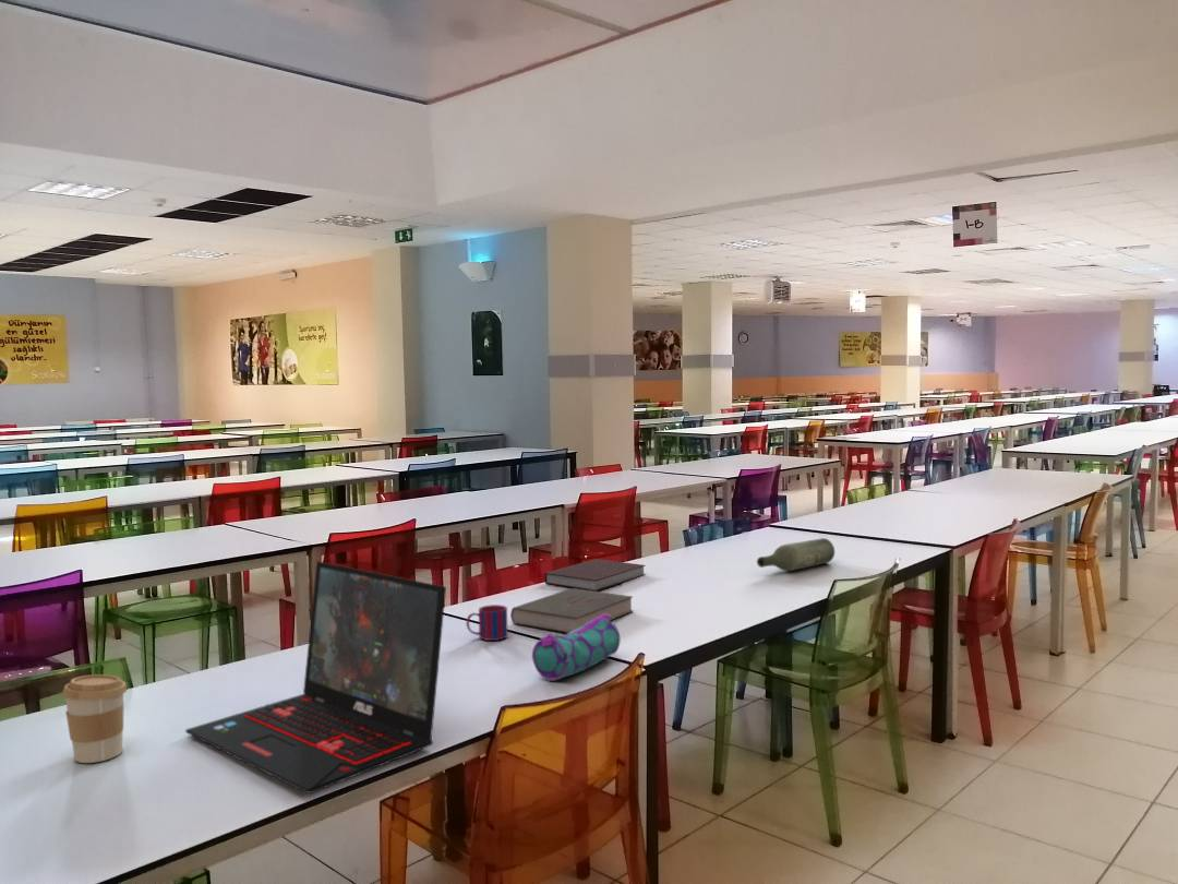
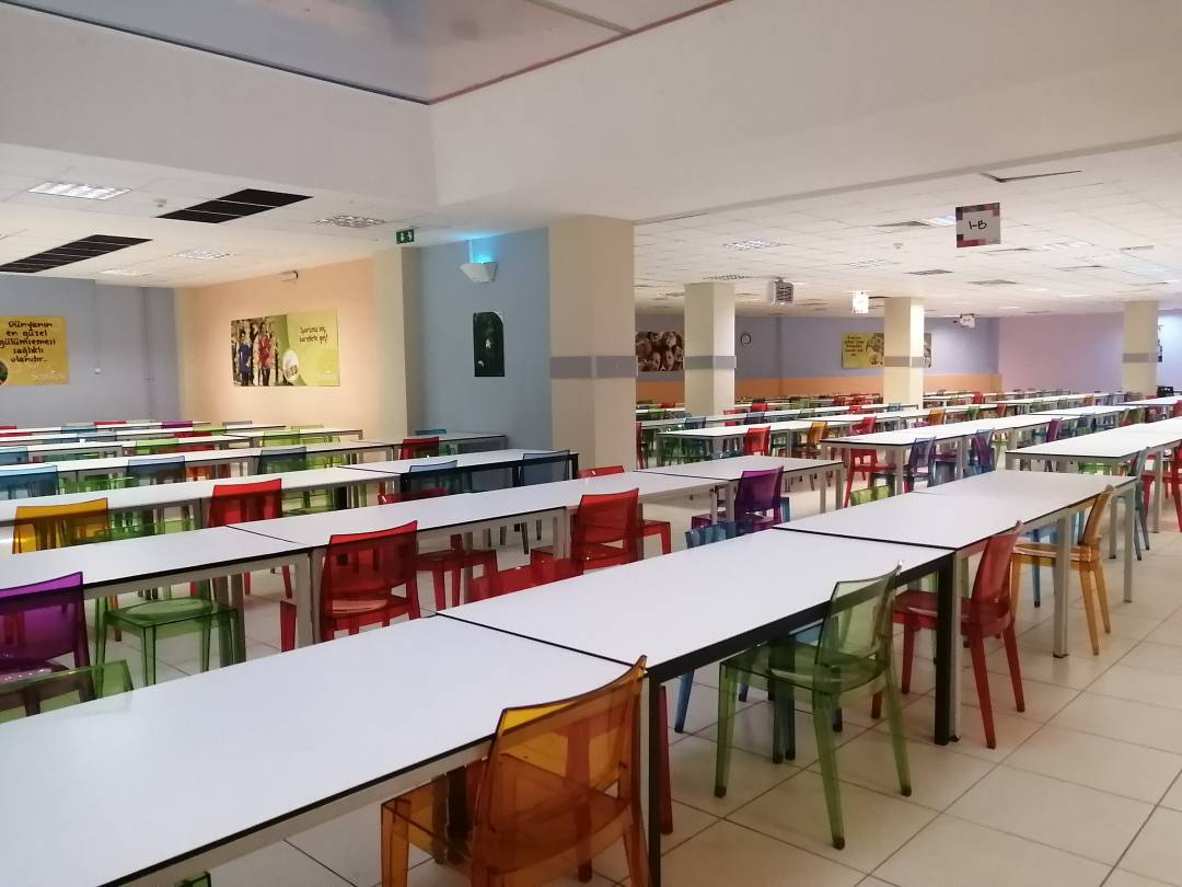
- laptop [184,560,447,795]
- notebook [543,558,647,592]
- coffee cup [61,673,128,764]
- bottle [756,537,836,572]
- book [509,587,634,634]
- mug [466,604,509,642]
- pencil case [531,613,622,682]
